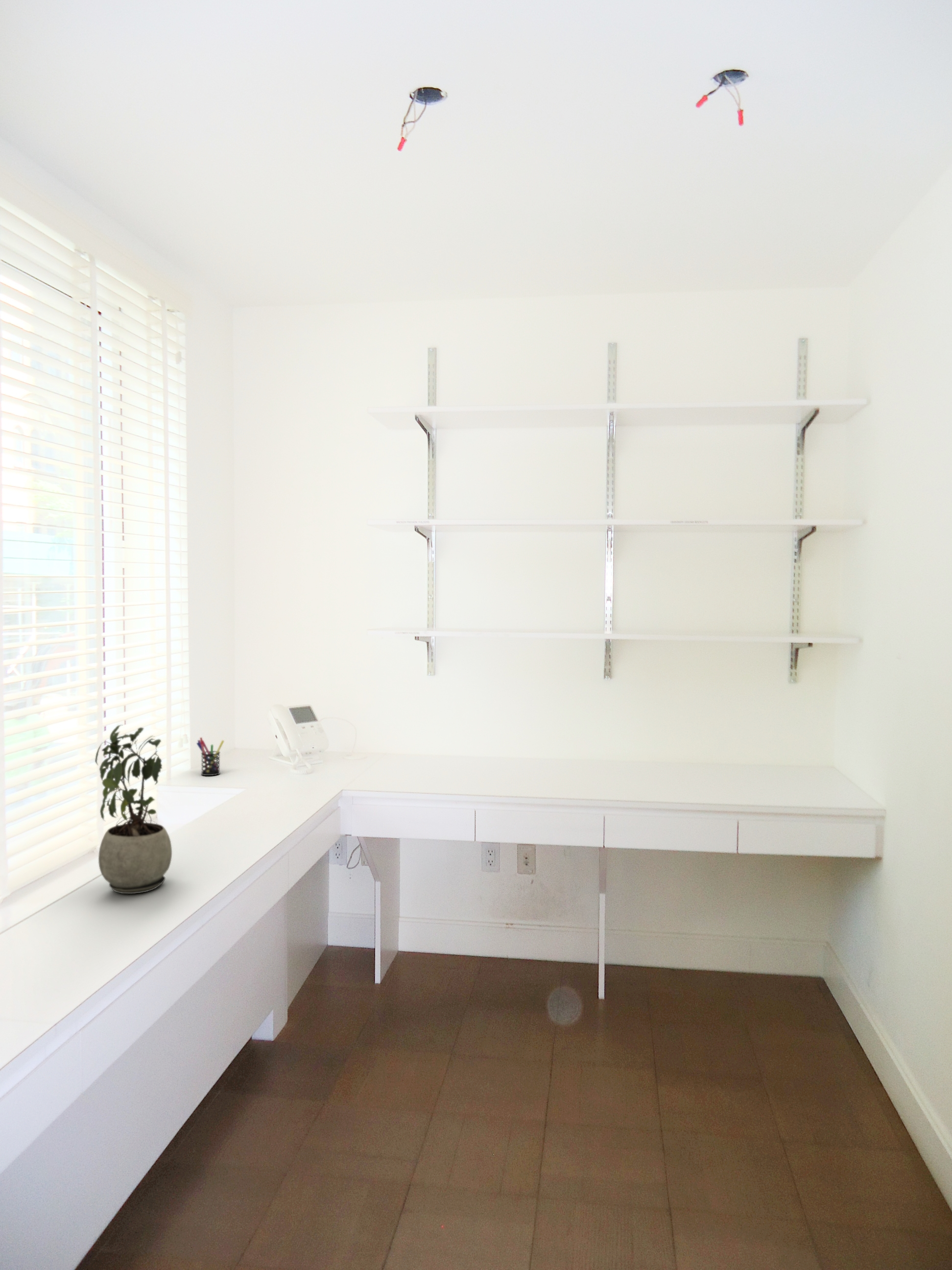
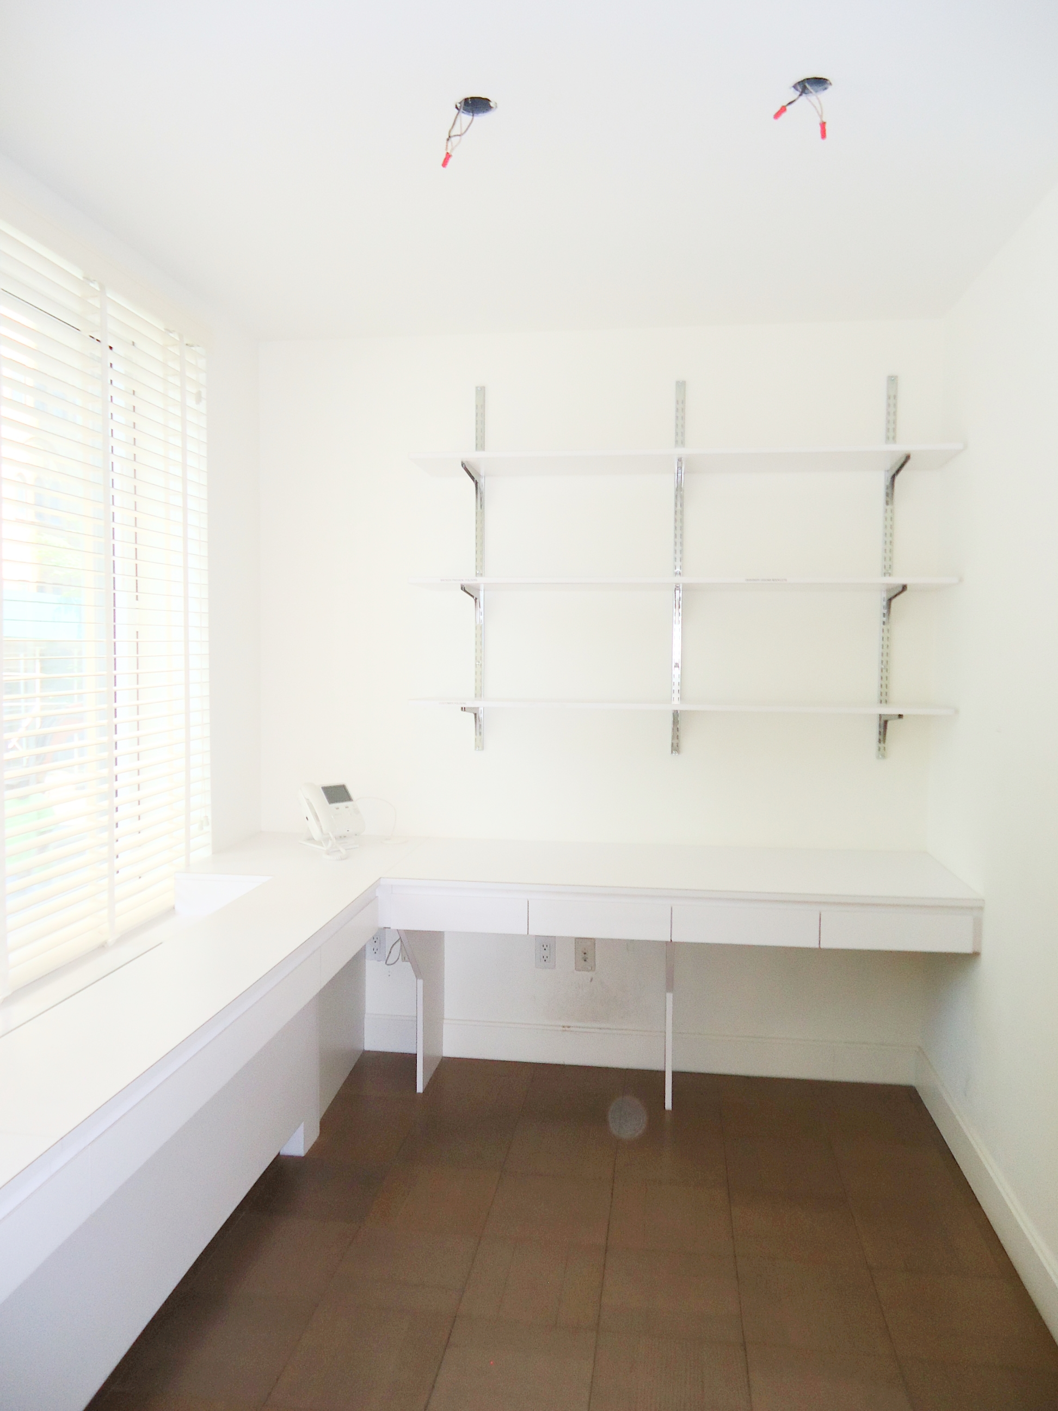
- potted plant [95,724,172,894]
- pen holder [196,737,225,776]
